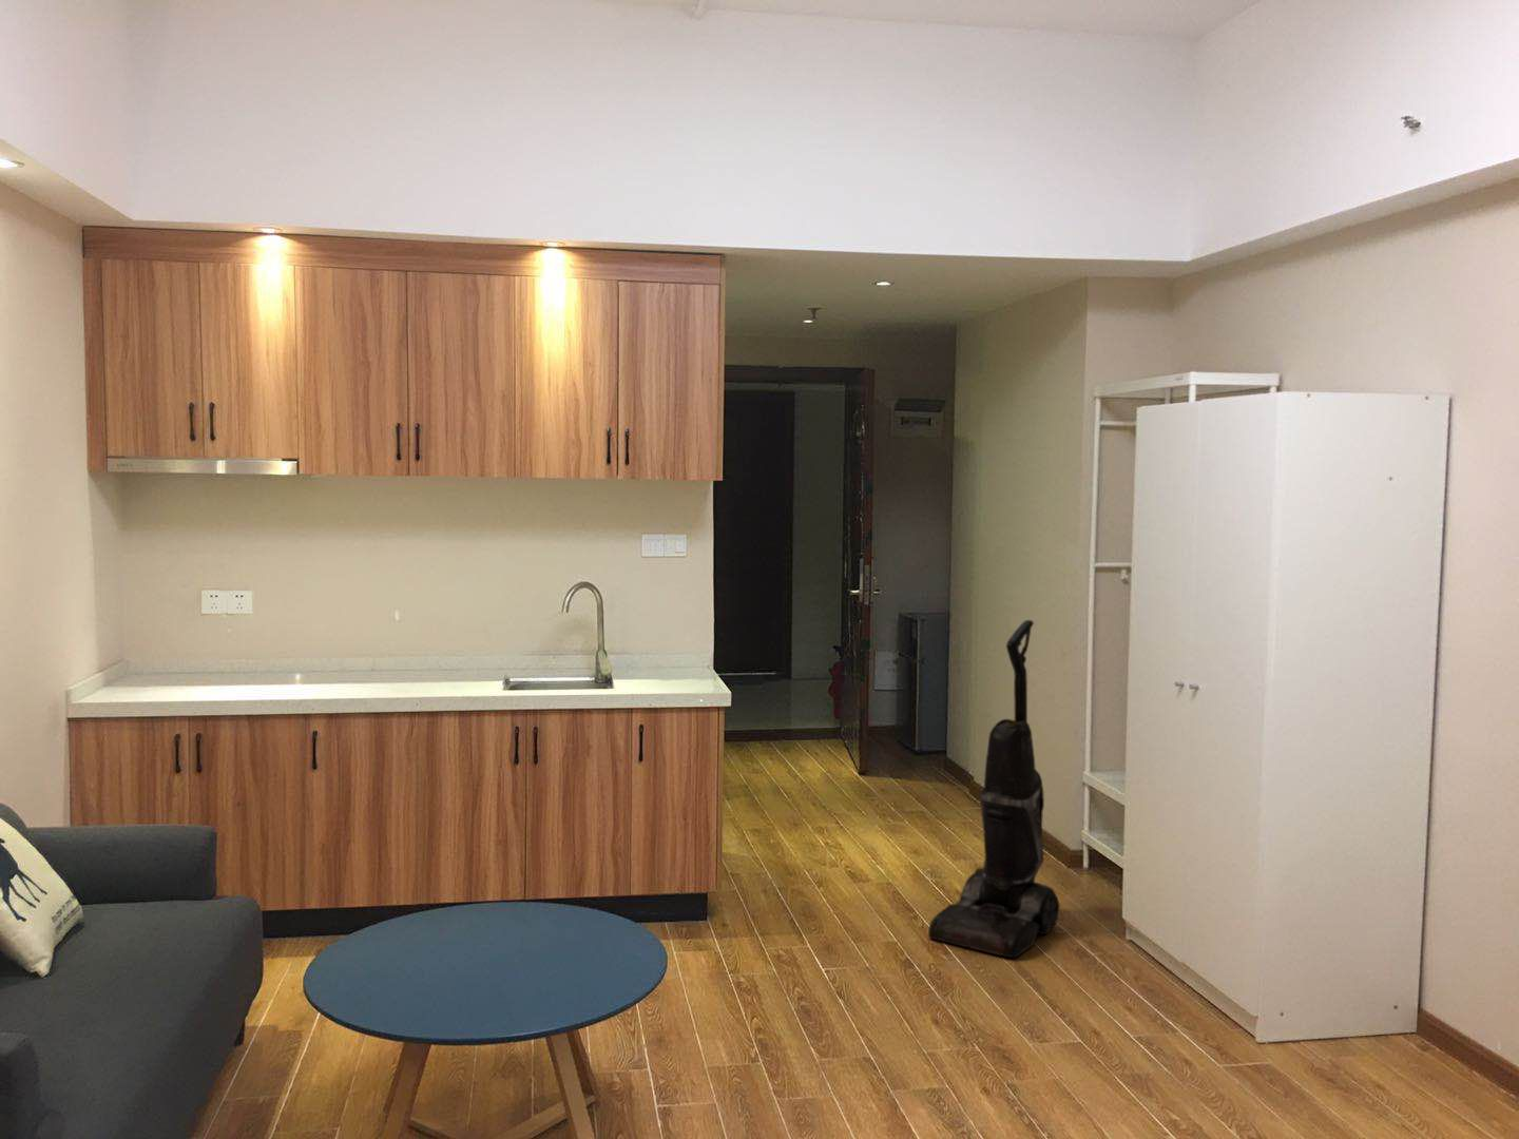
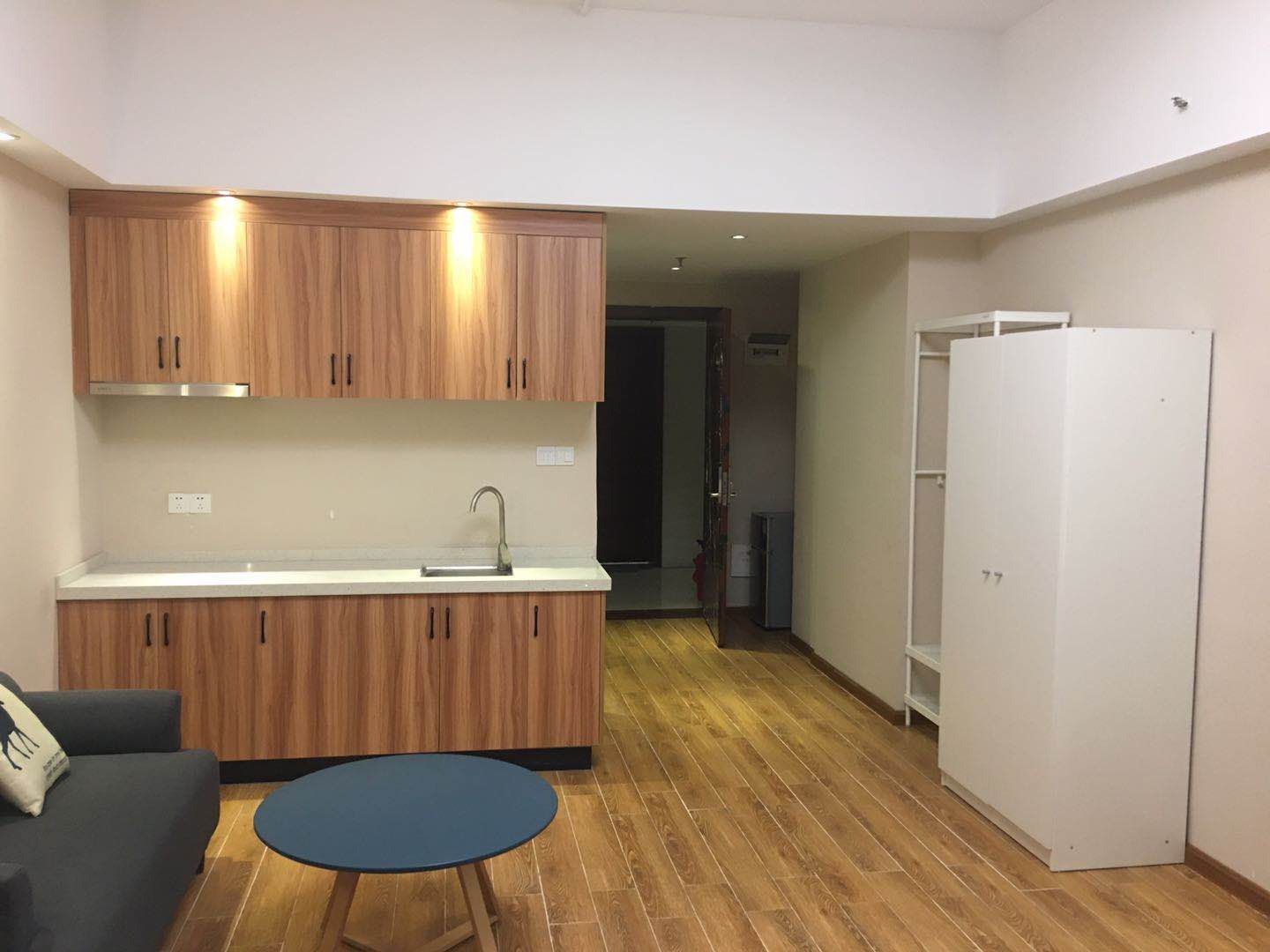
- vacuum cleaner [927,619,1060,958]
